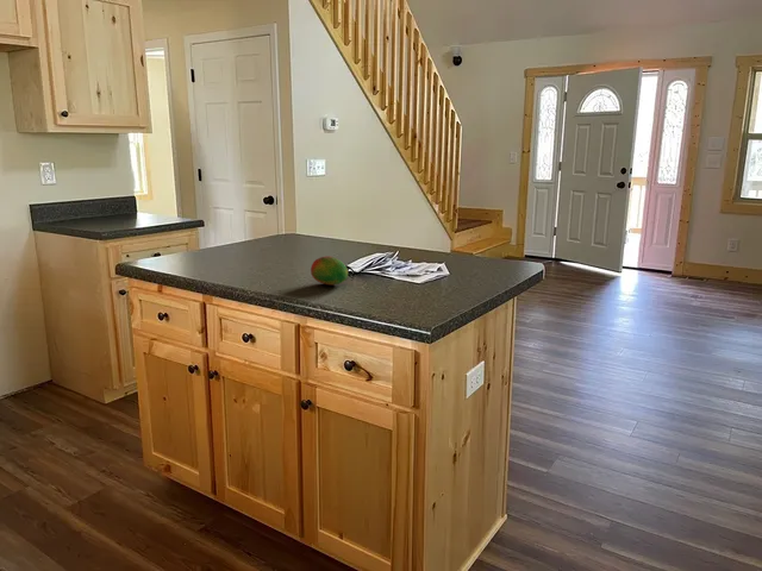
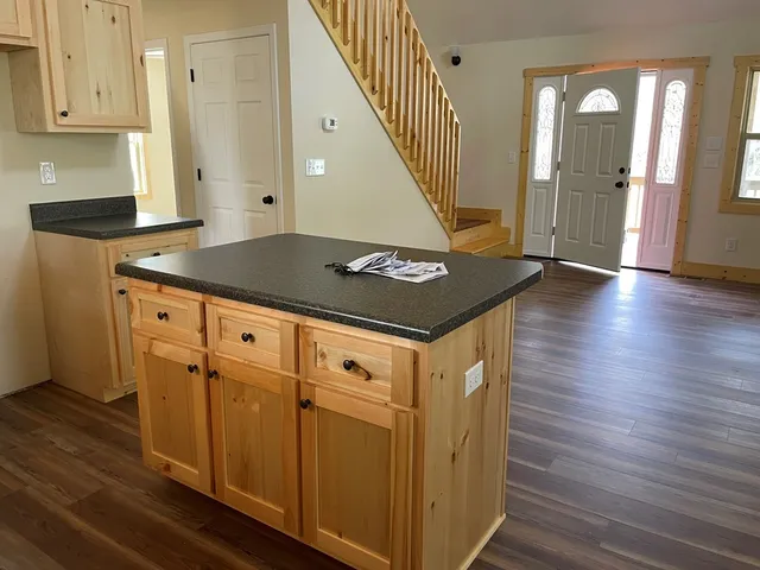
- fruit [310,255,349,287]
